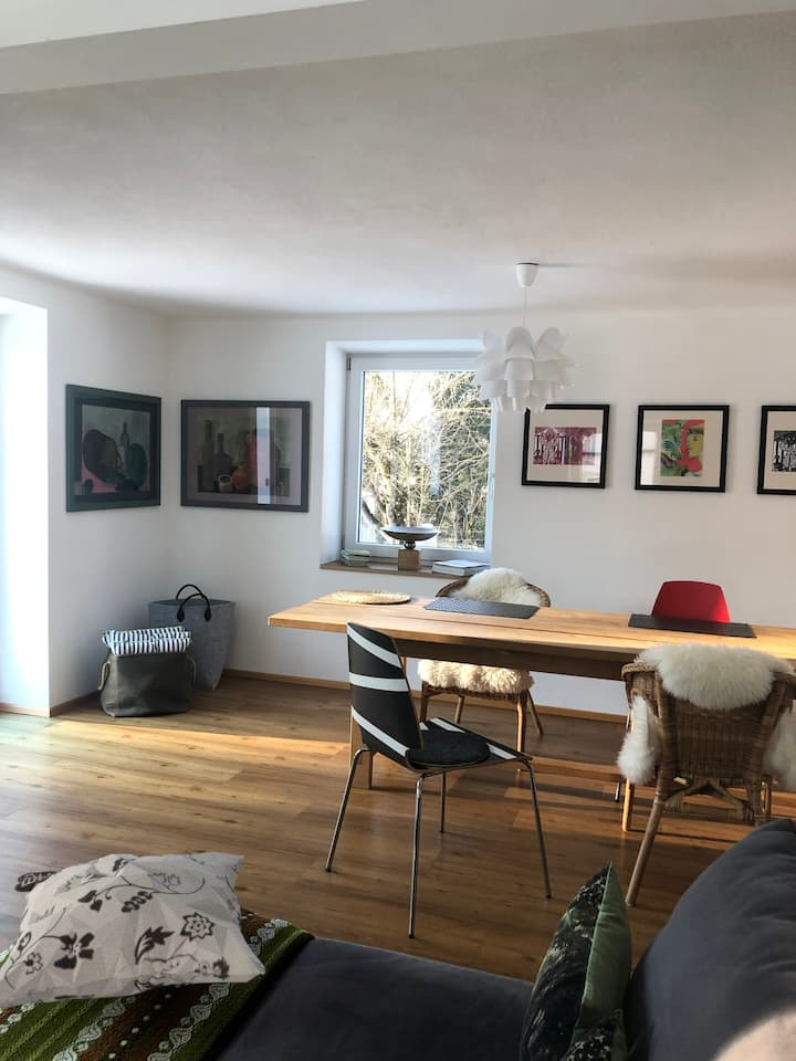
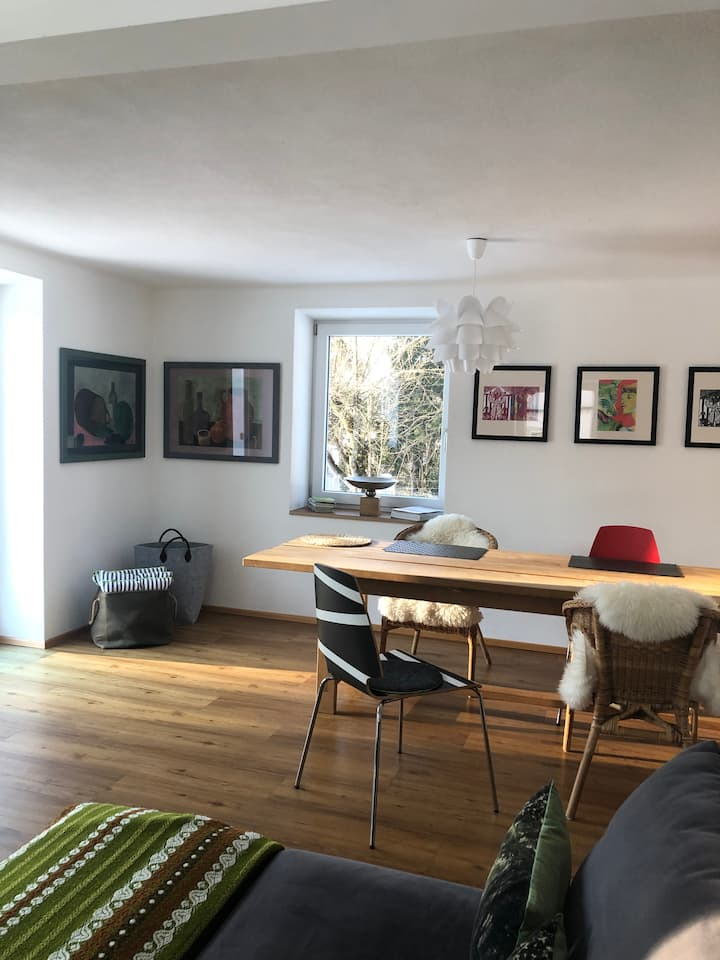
- decorative pillow [0,851,266,1009]
